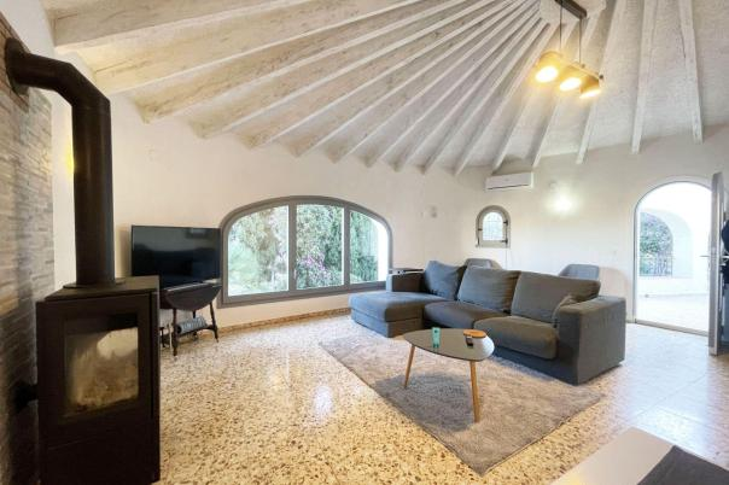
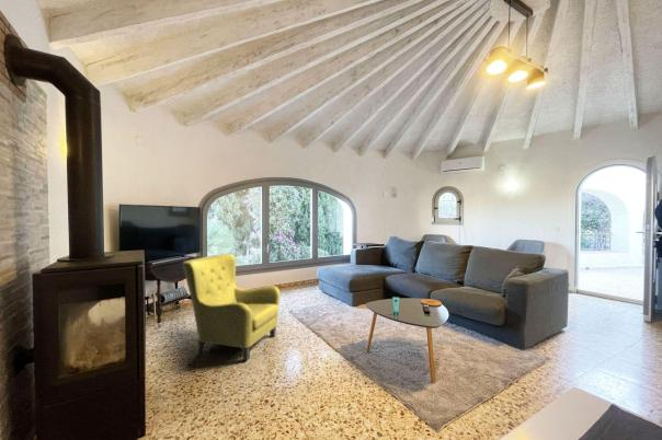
+ armchair [181,253,281,362]
